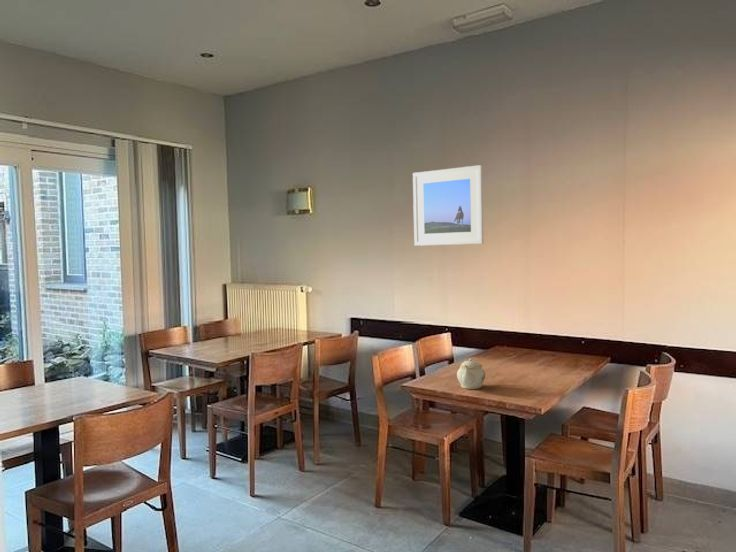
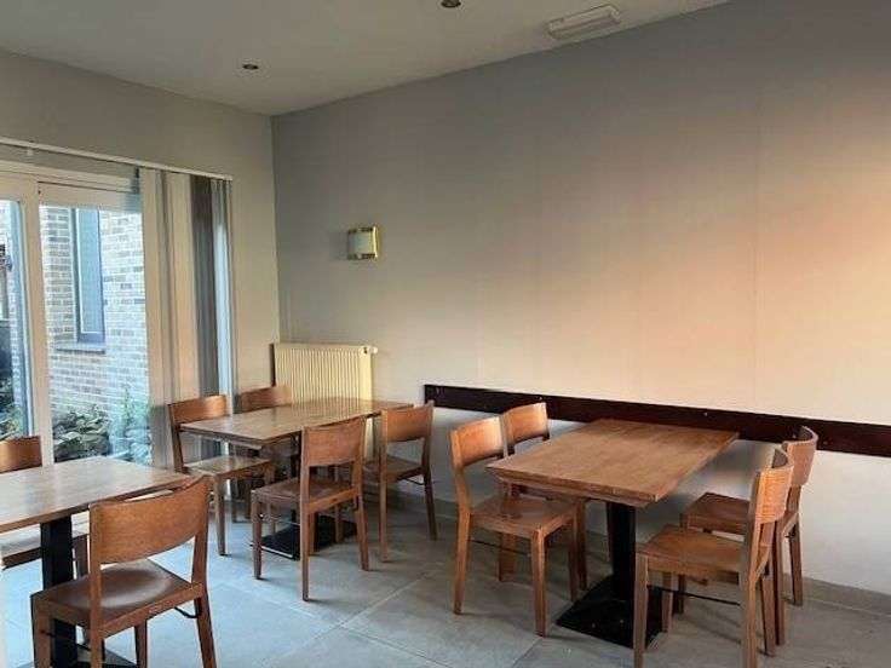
- teapot [456,358,486,390]
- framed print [412,164,484,247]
